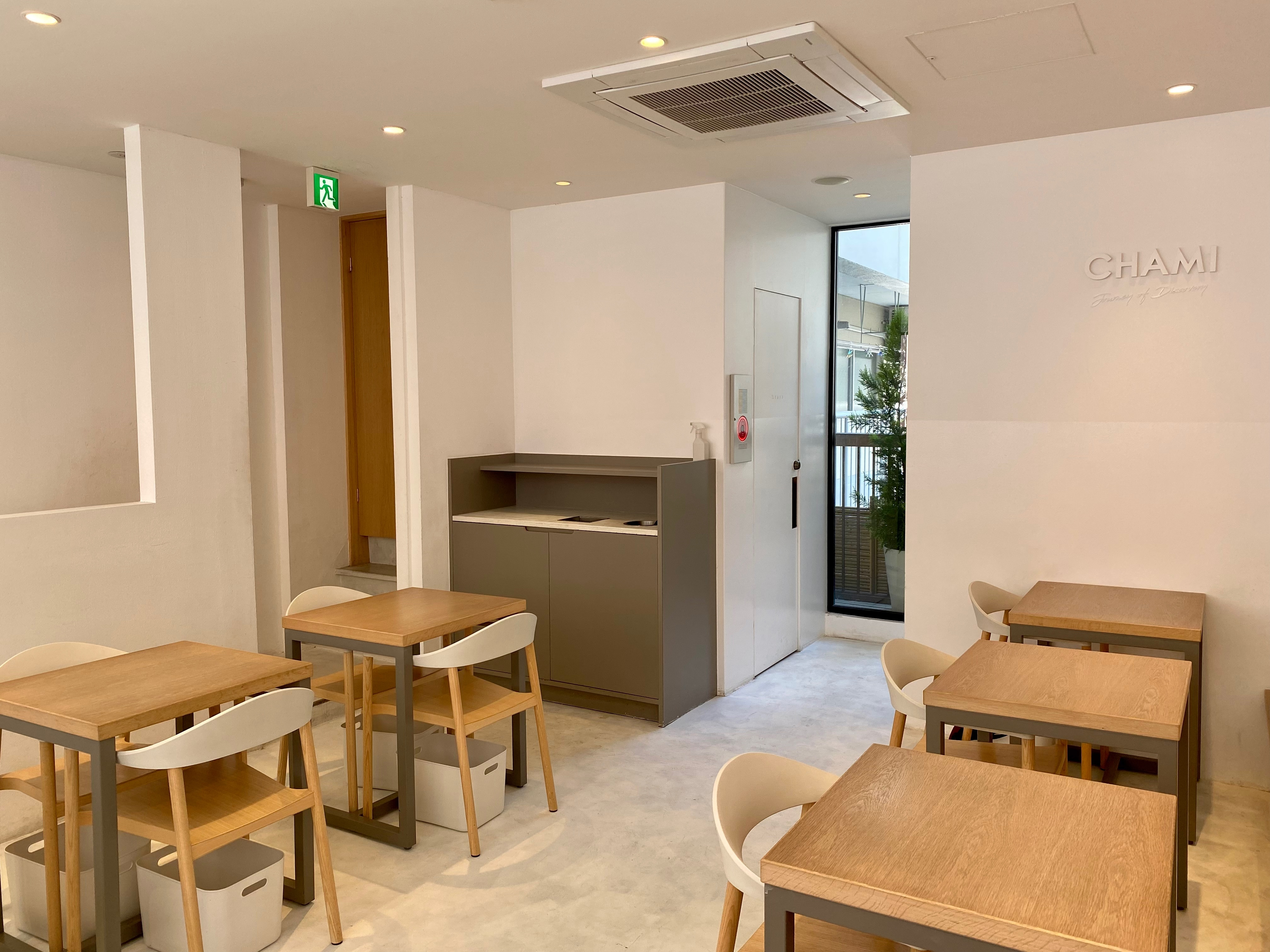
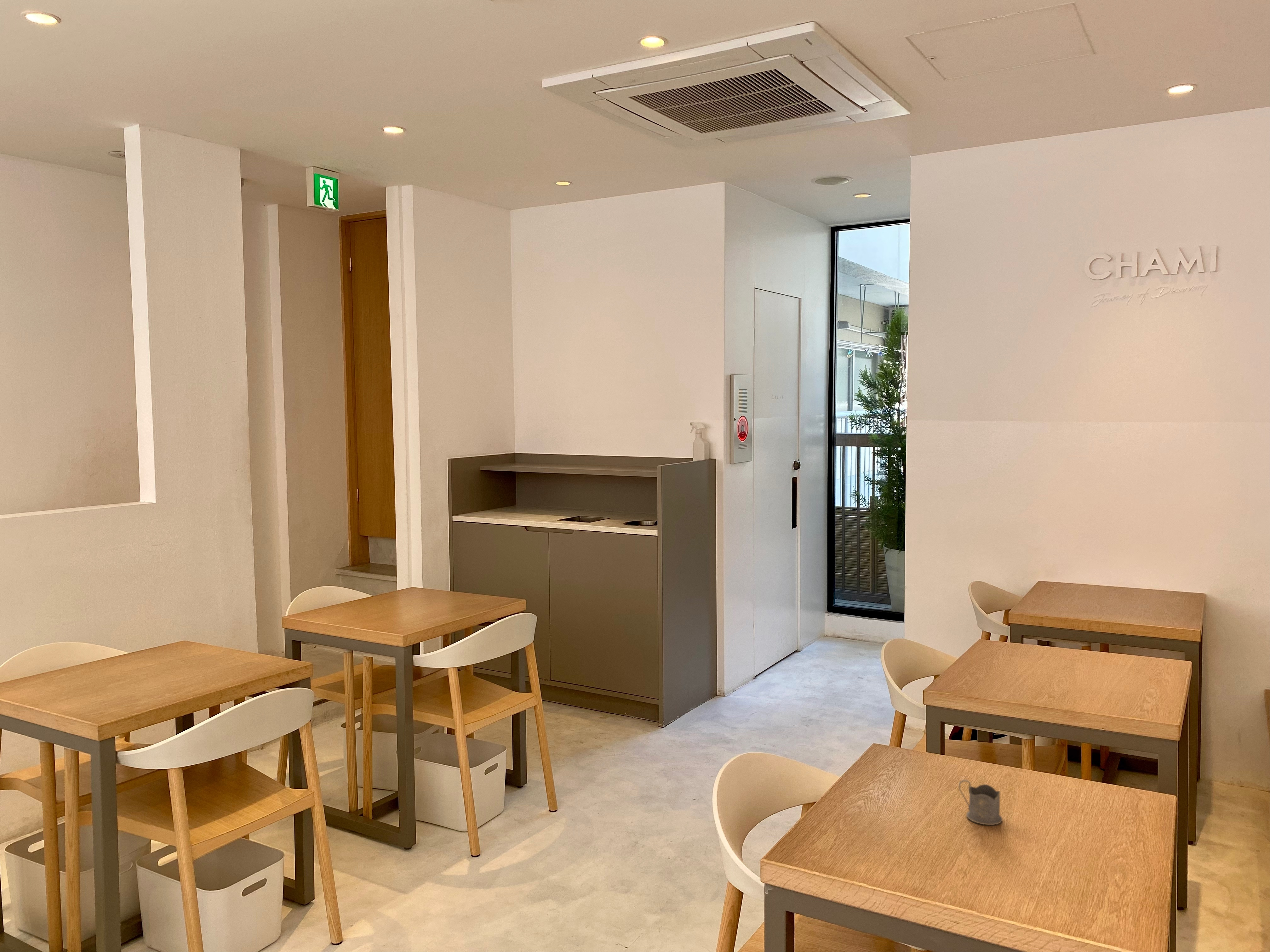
+ tea glass holder [958,780,1003,825]
